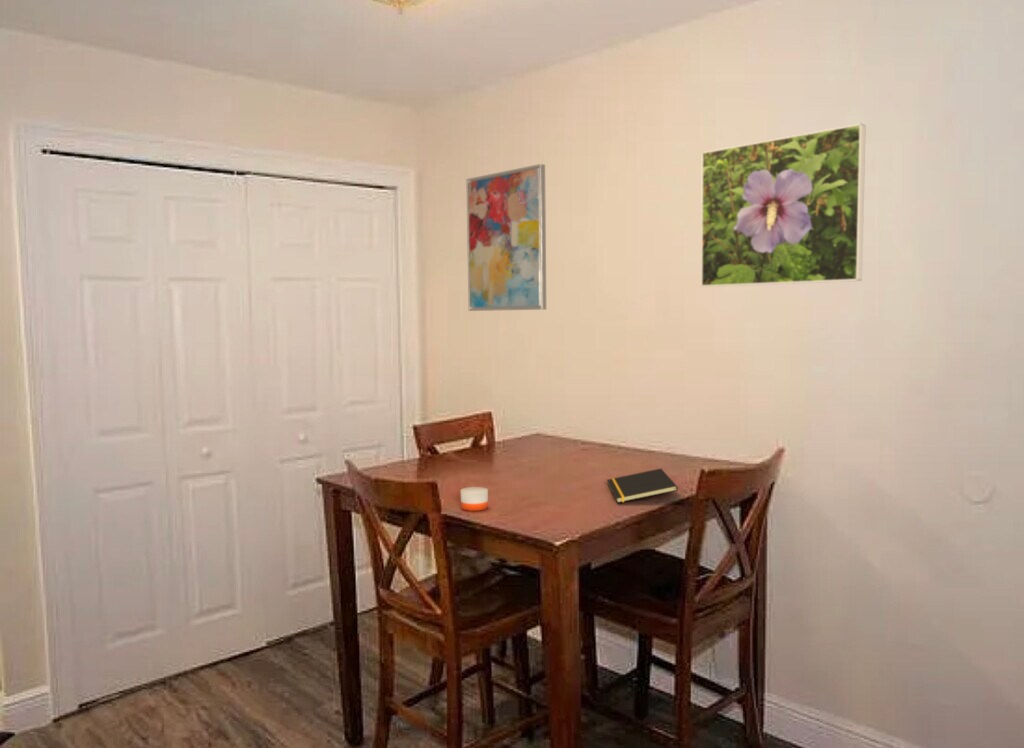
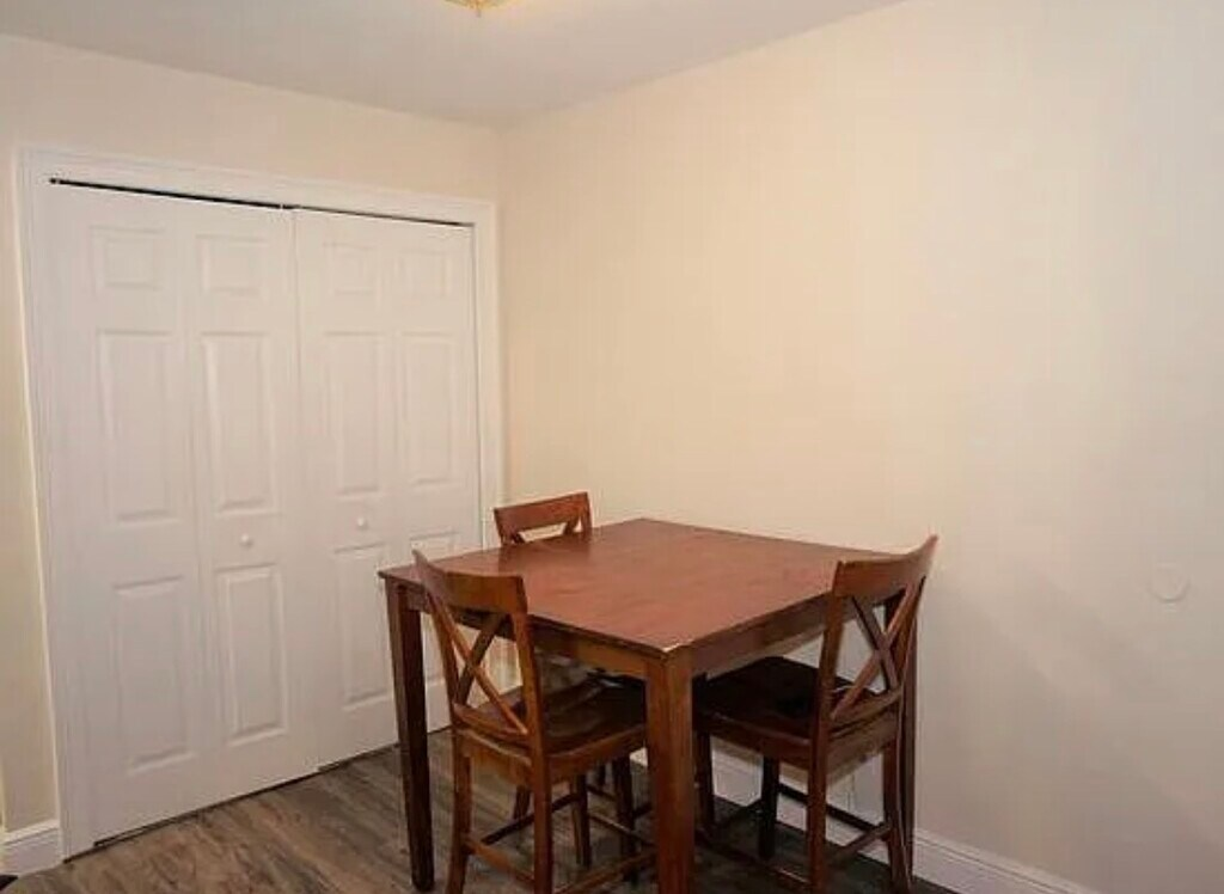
- notepad [606,468,679,504]
- candle [460,486,489,512]
- wall art [465,163,547,312]
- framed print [700,122,867,288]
